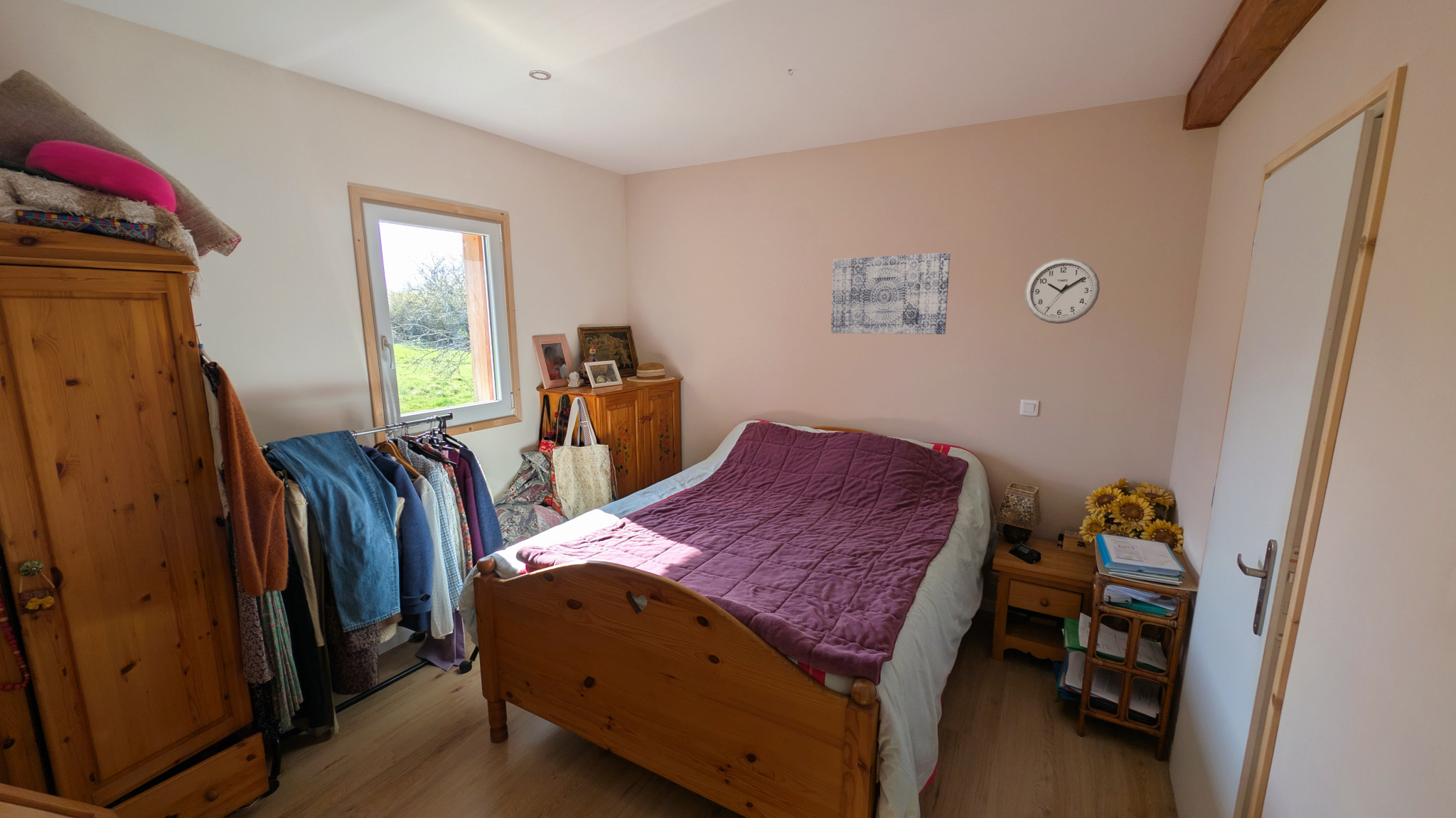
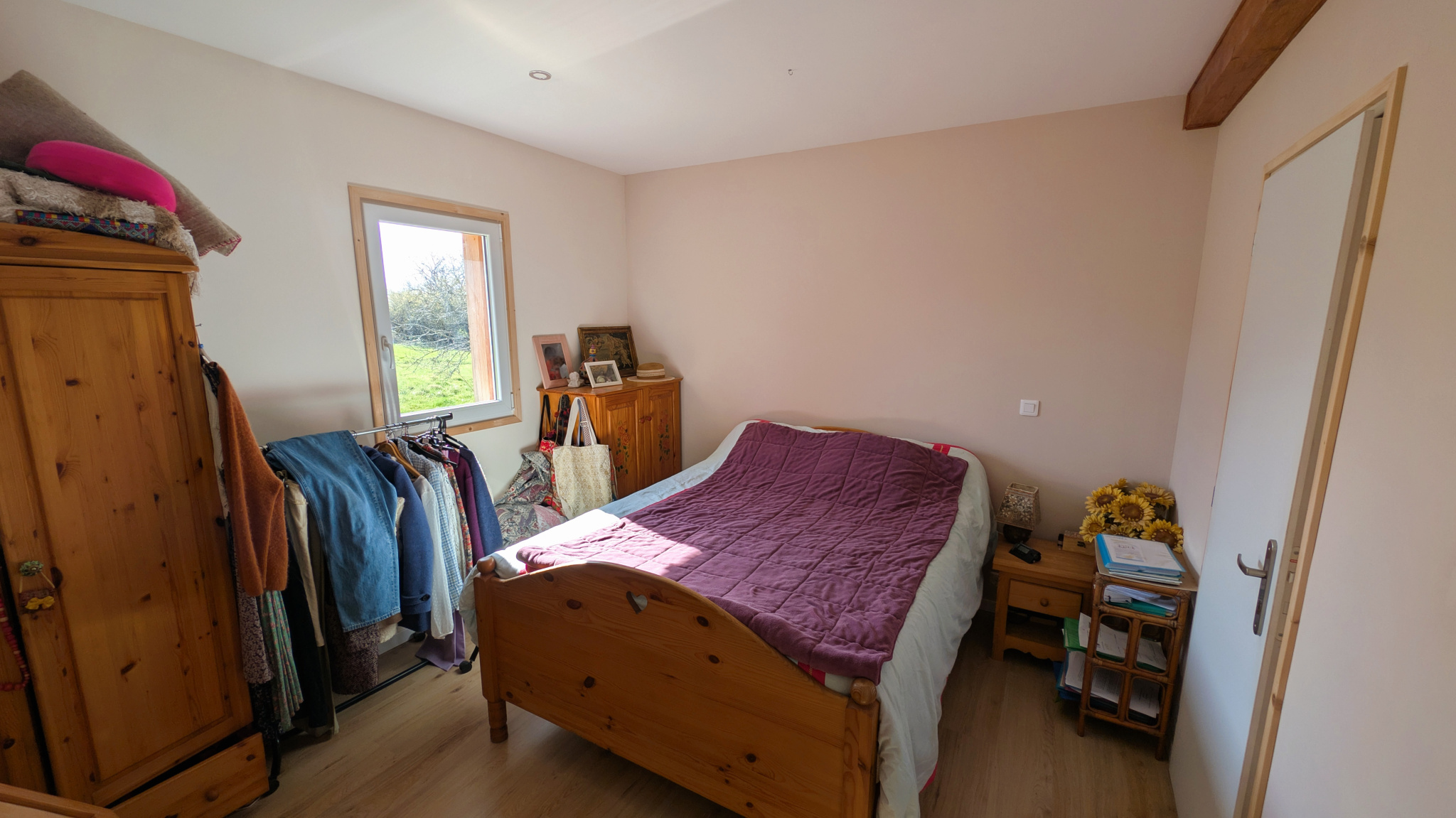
- wall clock [1024,257,1101,324]
- wall art [830,252,951,335]
